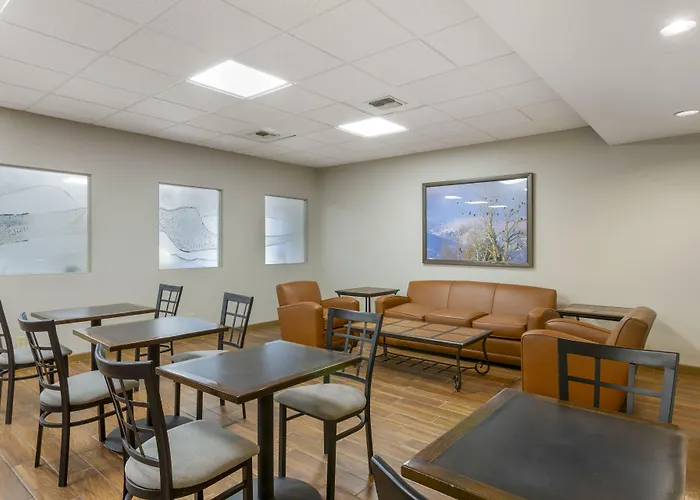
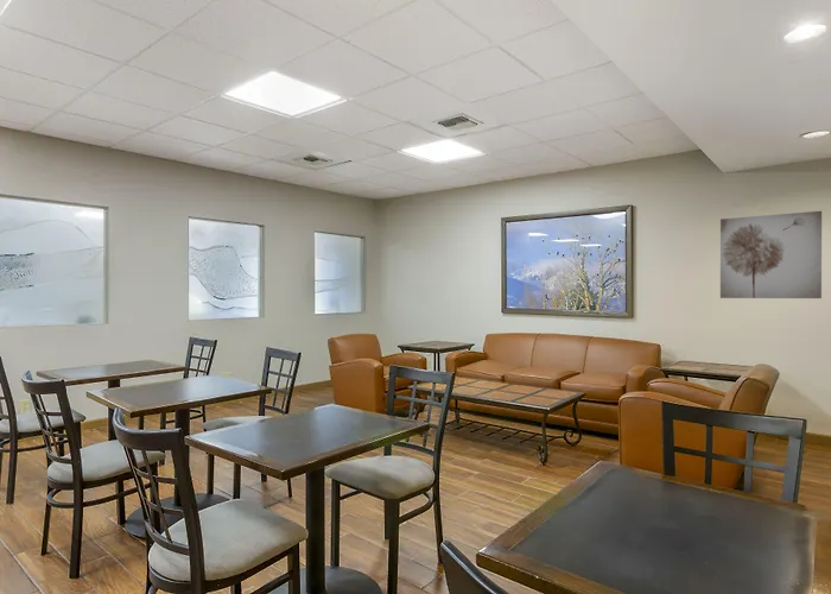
+ wall art [719,210,823,299]
